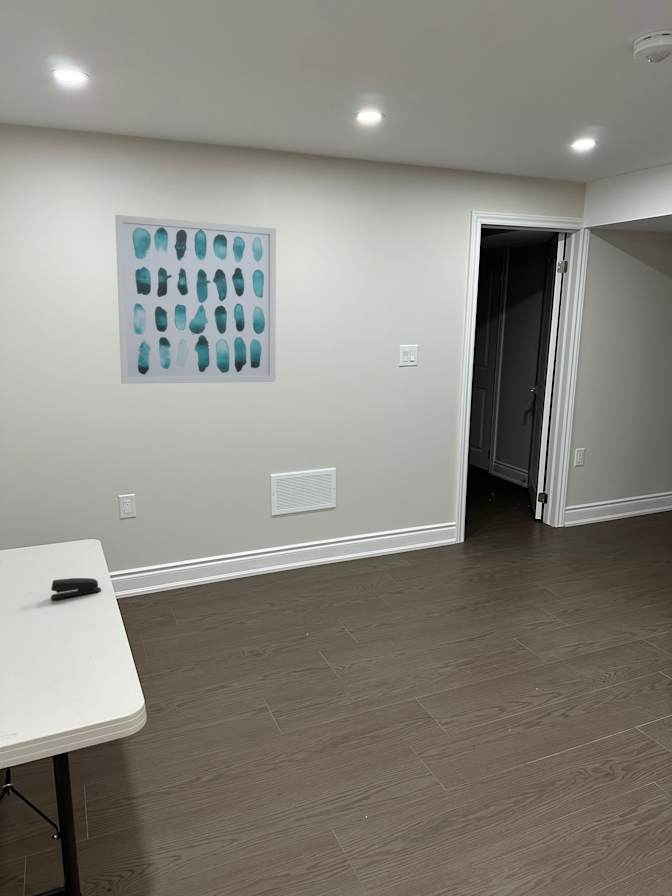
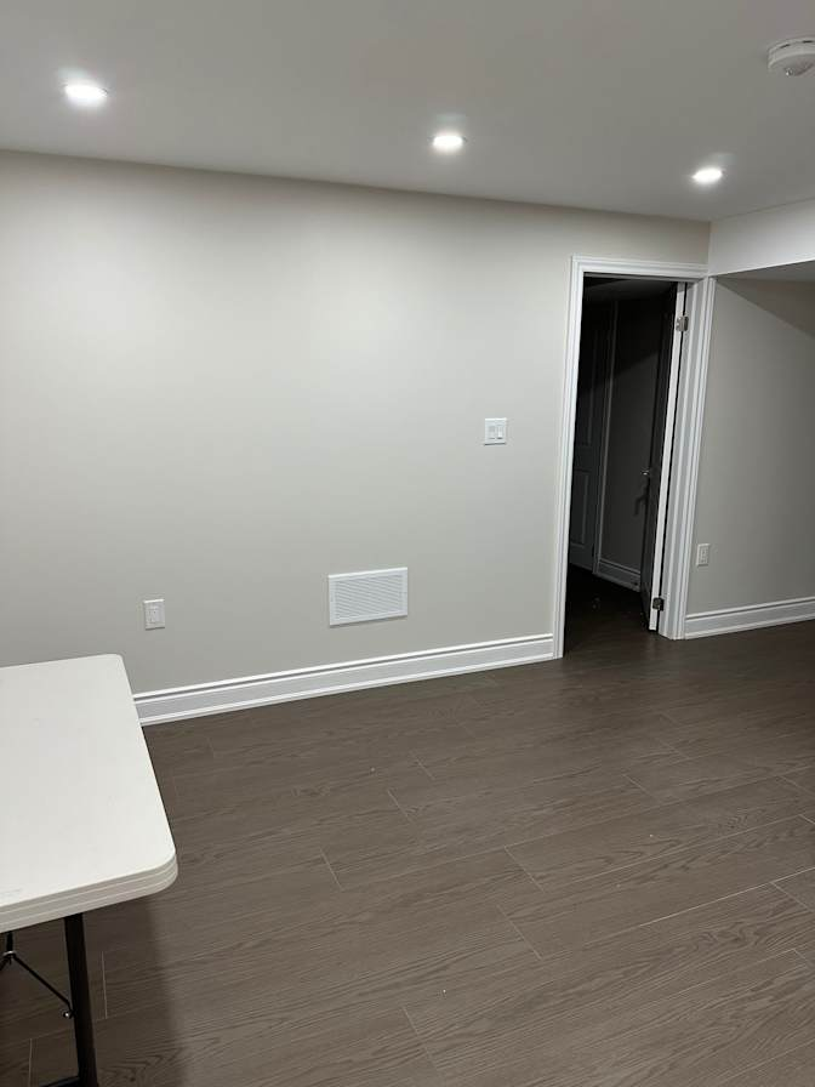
- wall art [114,214,277,385]
- stapler [50,577,102,600]
